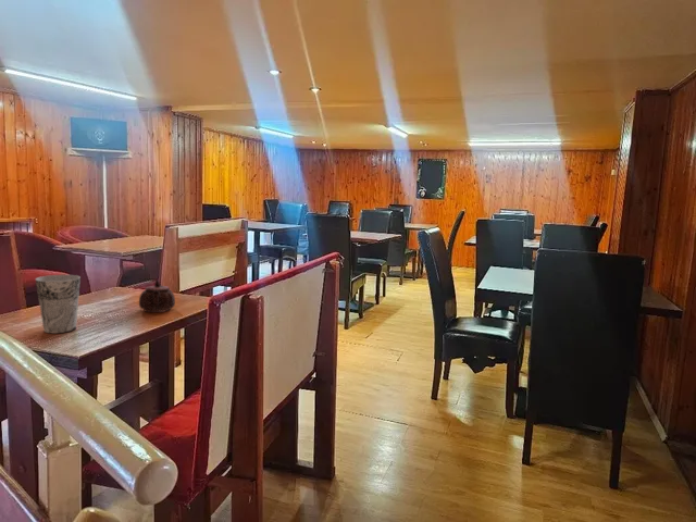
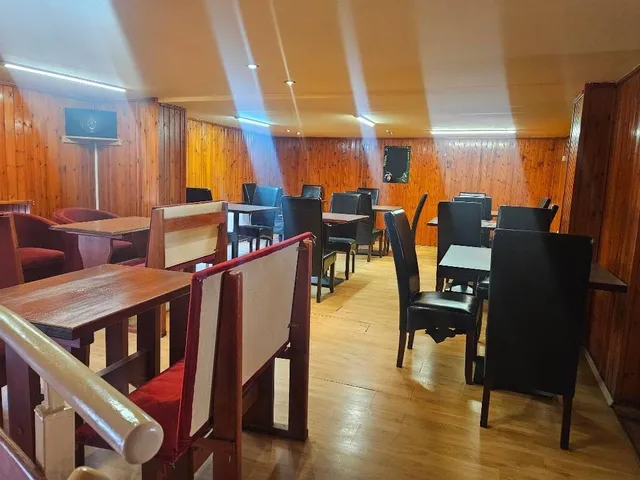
- cup [35,274,82,334]
- teapot [138,278,176,313]
